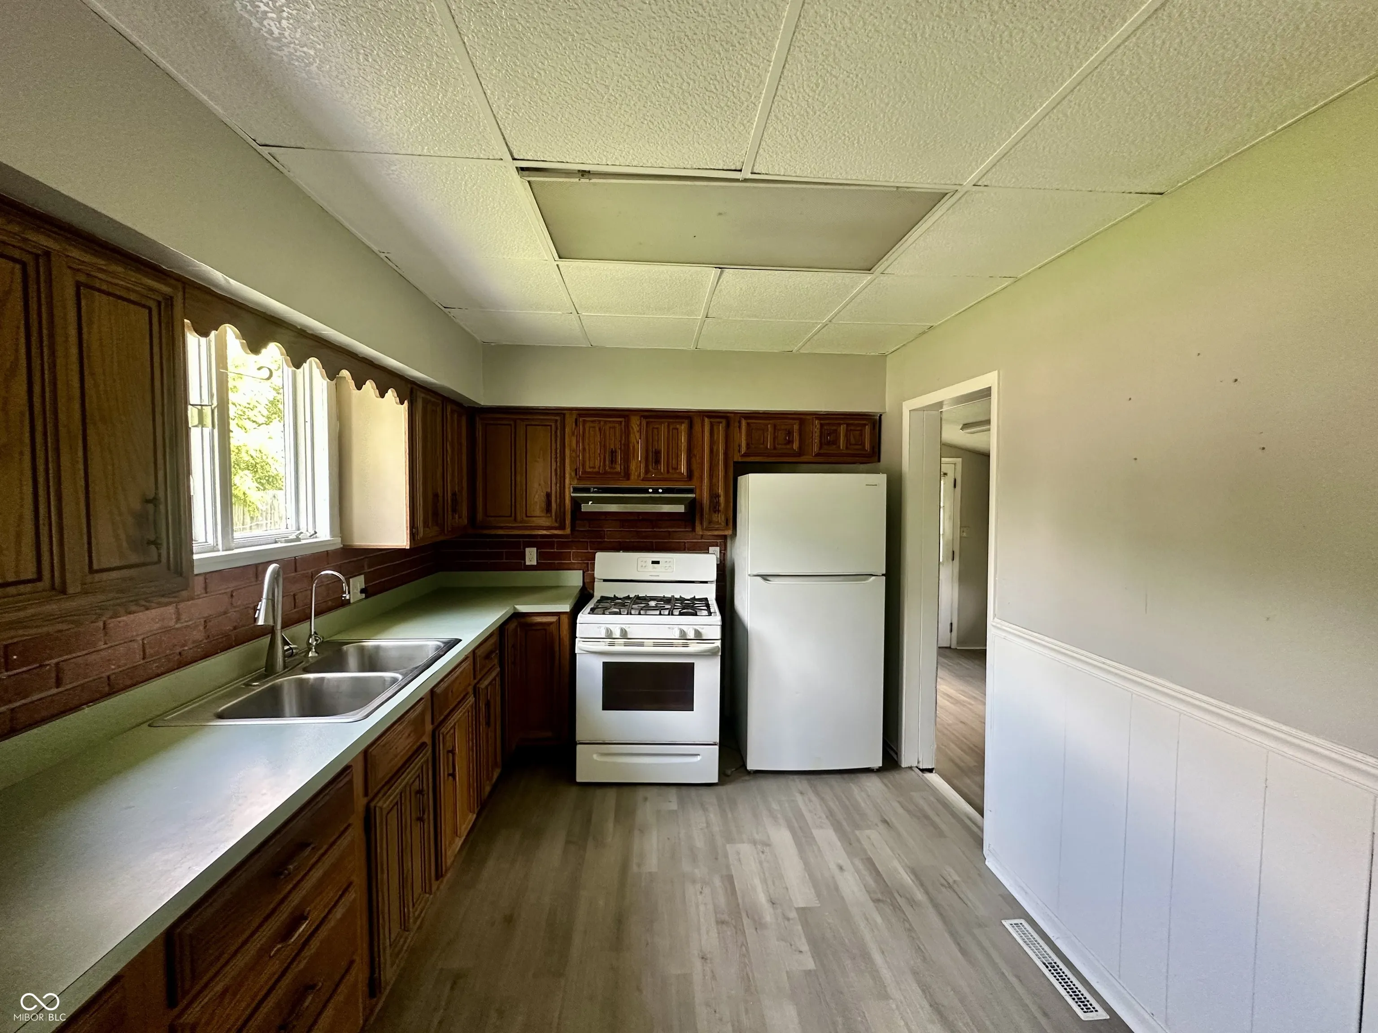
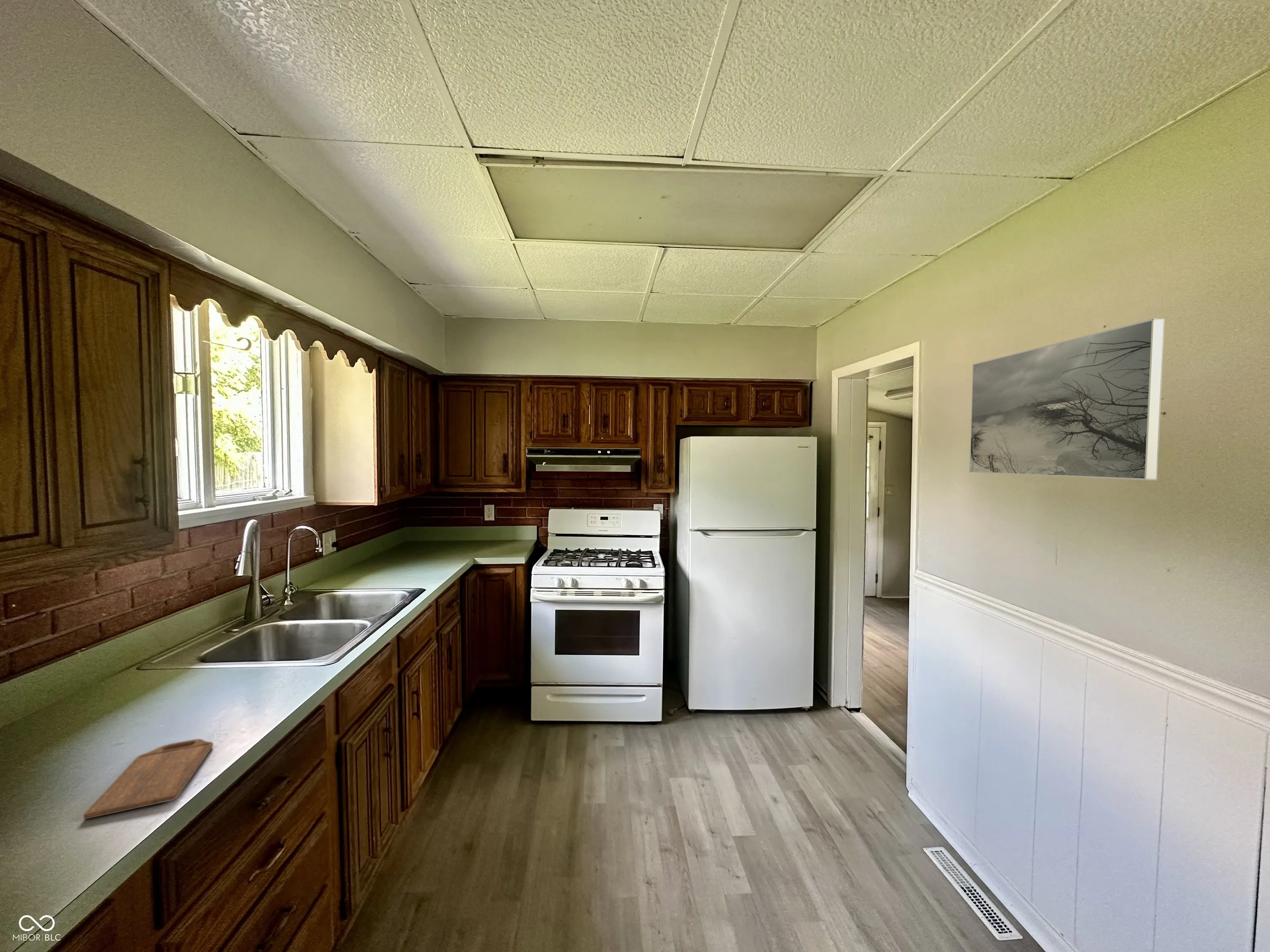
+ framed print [969,318,1165,481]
+ cutting board [83,738,214,820]
